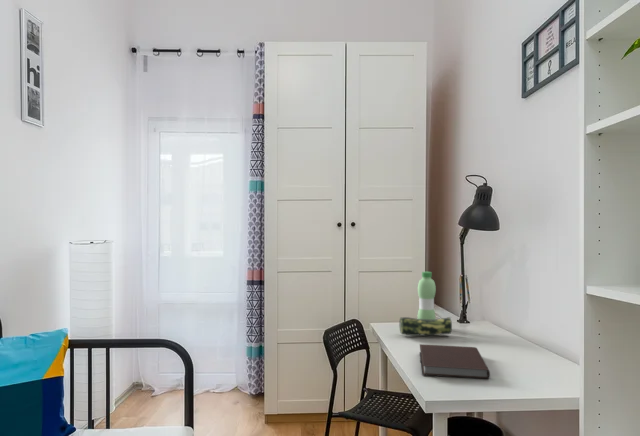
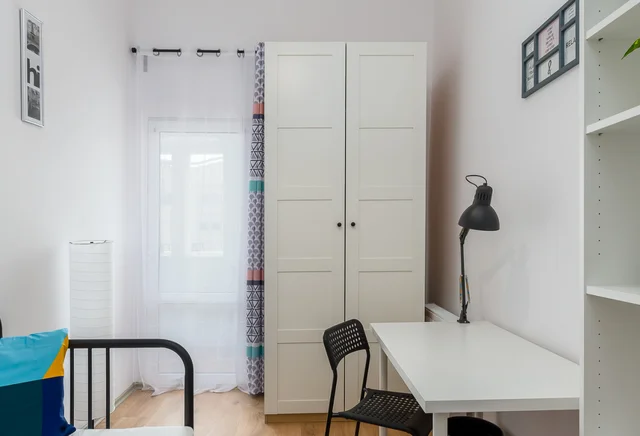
- pencil case [399,316,453,337]
- water bottle [417,271,437,320]
- notebook [419,343,491,380]
